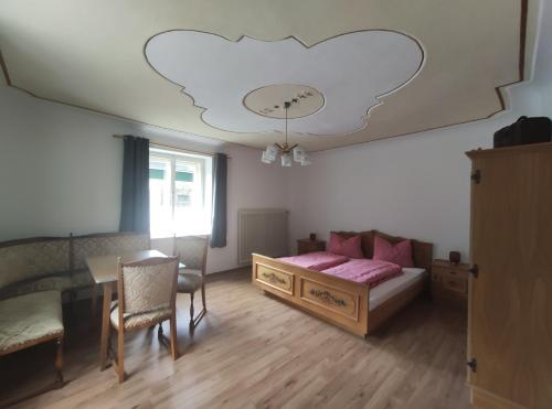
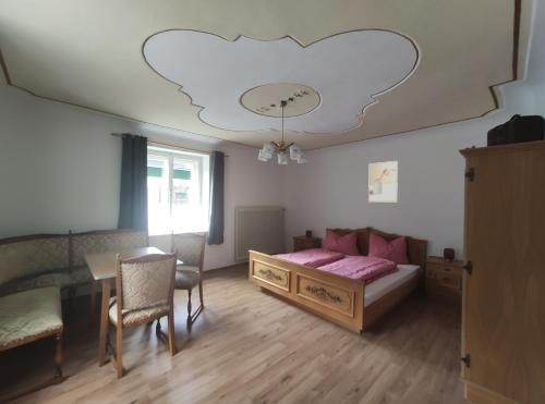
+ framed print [367,160,399,203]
